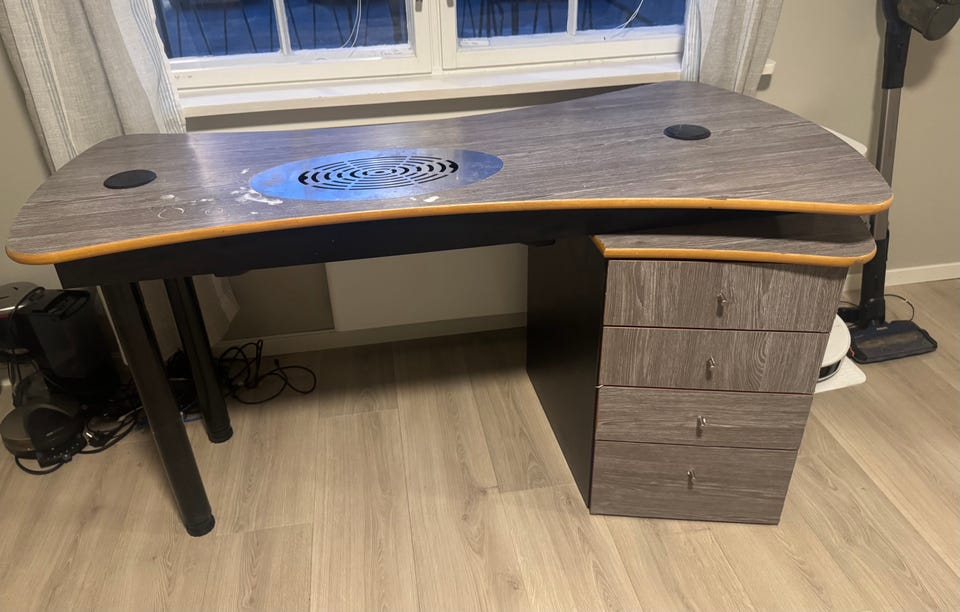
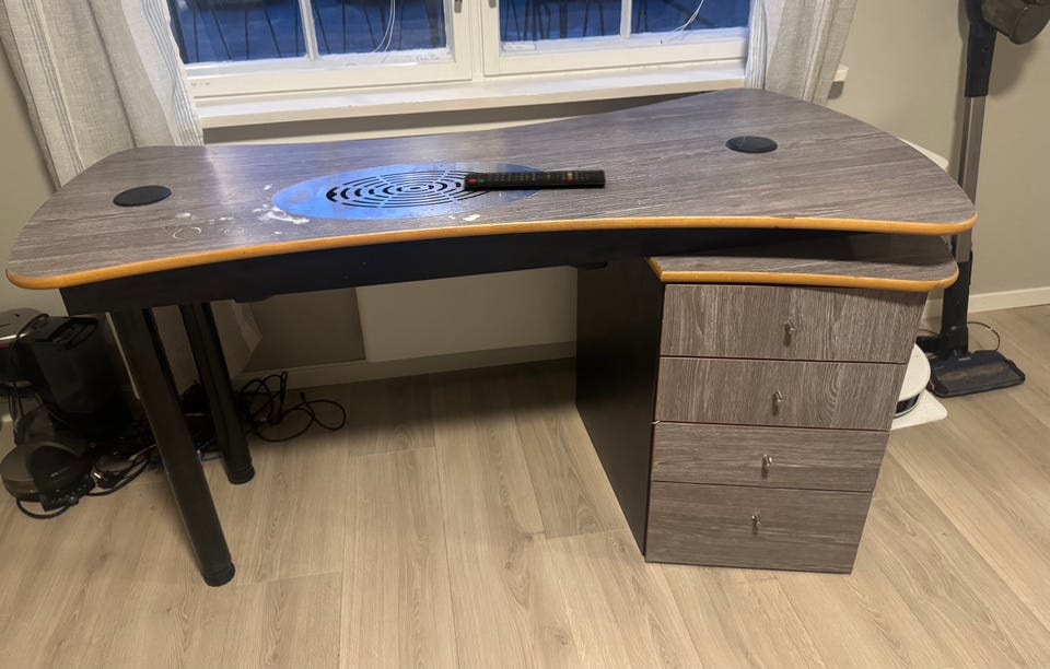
+ remote control [463,168,607,189]
